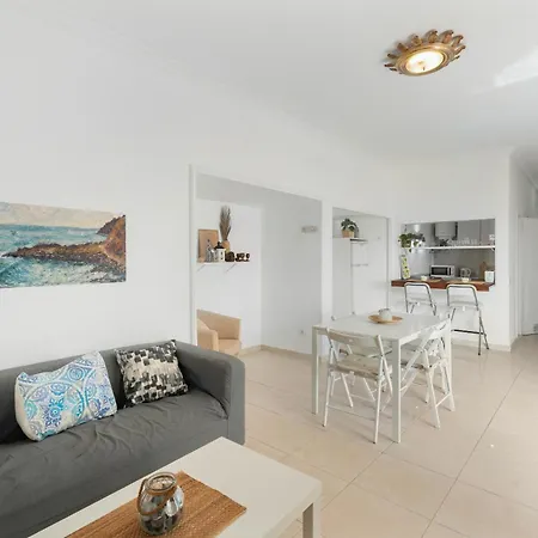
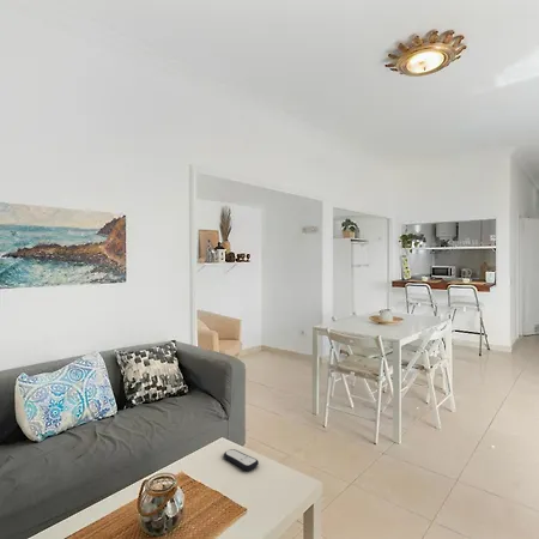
+ remote control [223,448,260,472]
